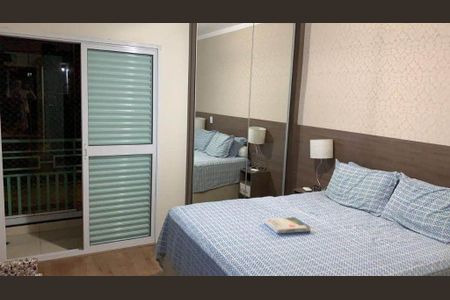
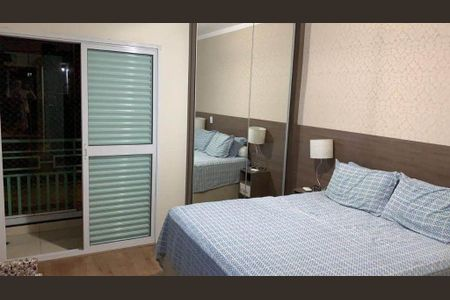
- book [263,216,312,234]
